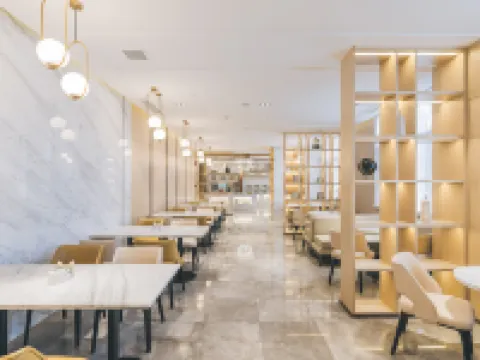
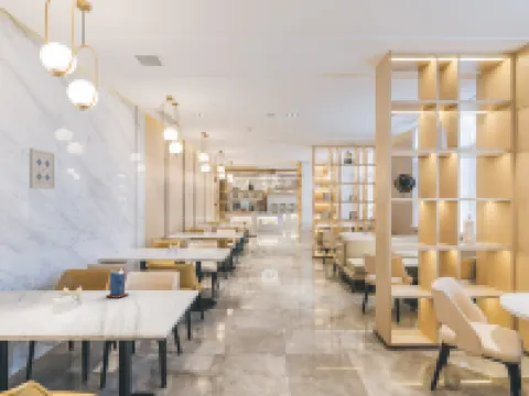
+ candle [105,267,130,299]
+ wall art [29,147,56,190]
